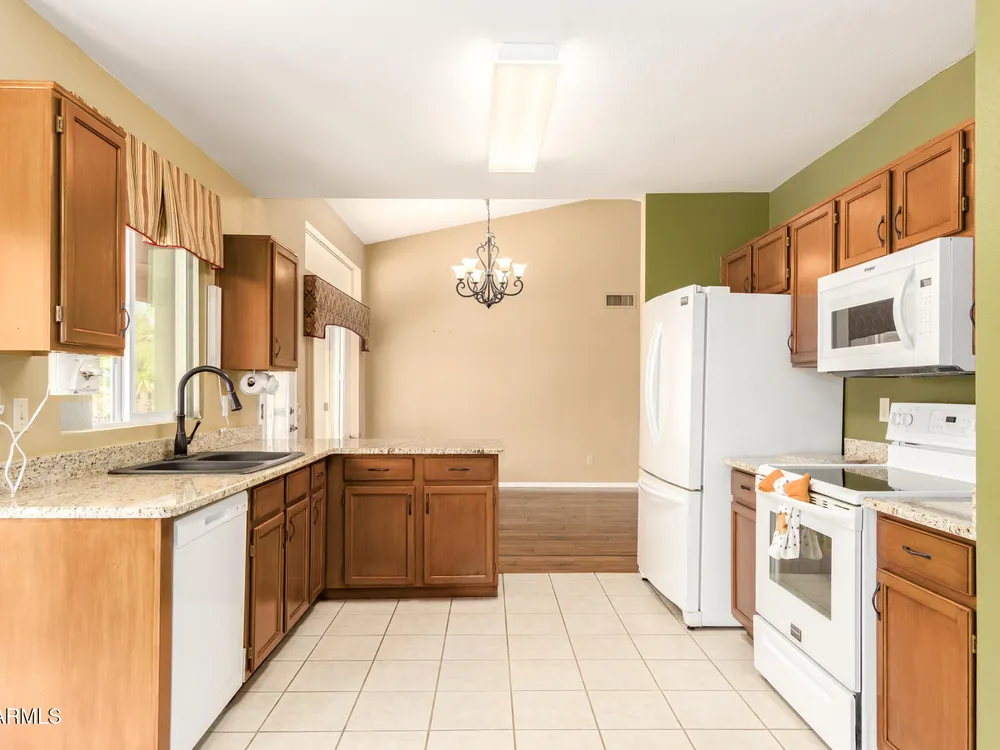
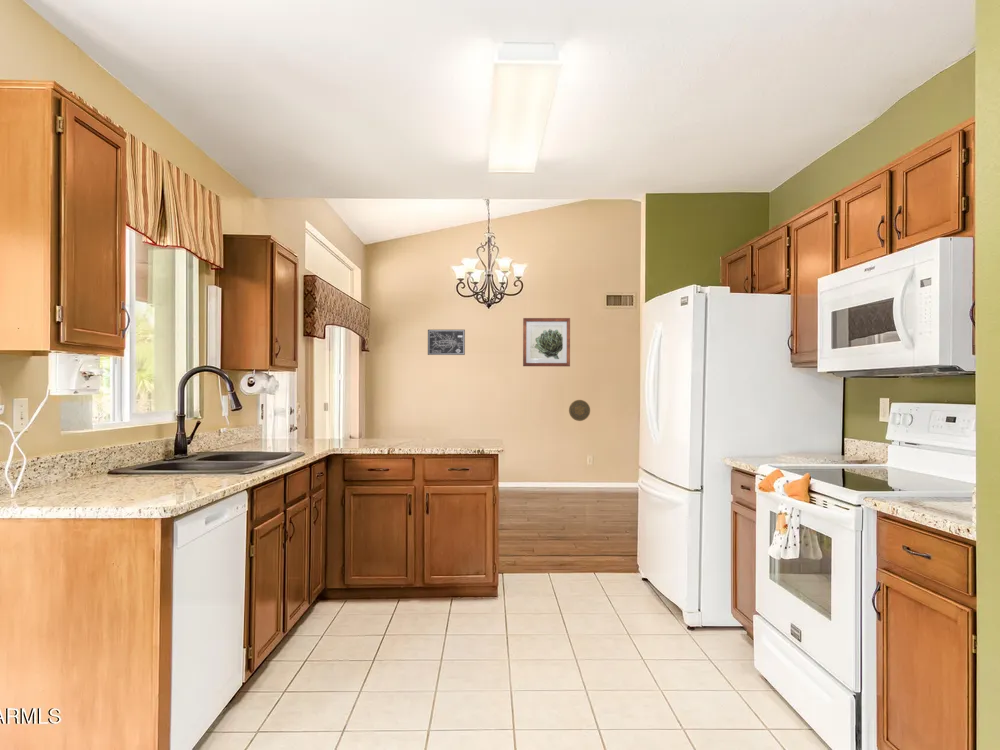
+ decorative plate [568,399,591,422]
+ wall art [522,317,571,367]
+ wall art [427,329,466,356]
